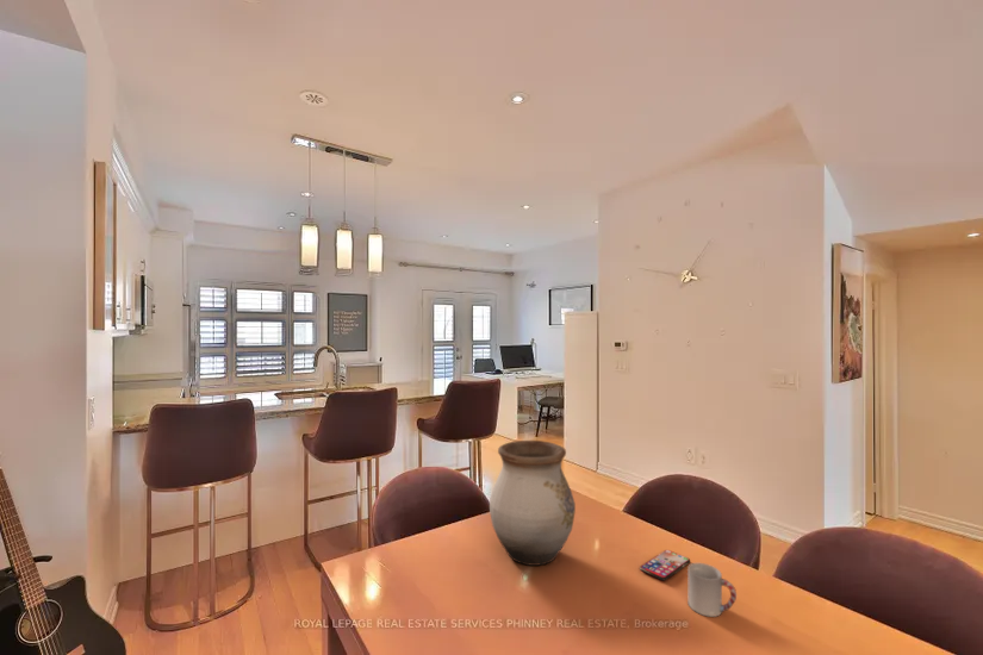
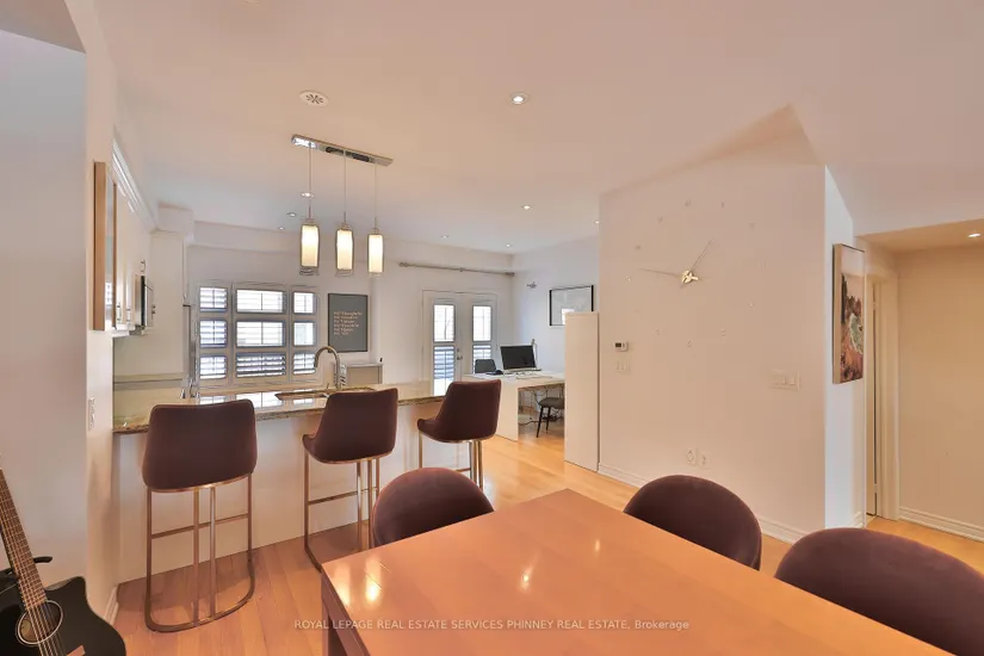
- cup [686,562,738,618]
- vase [489,439,577,567]
- smartphone [639,549,691,582]
